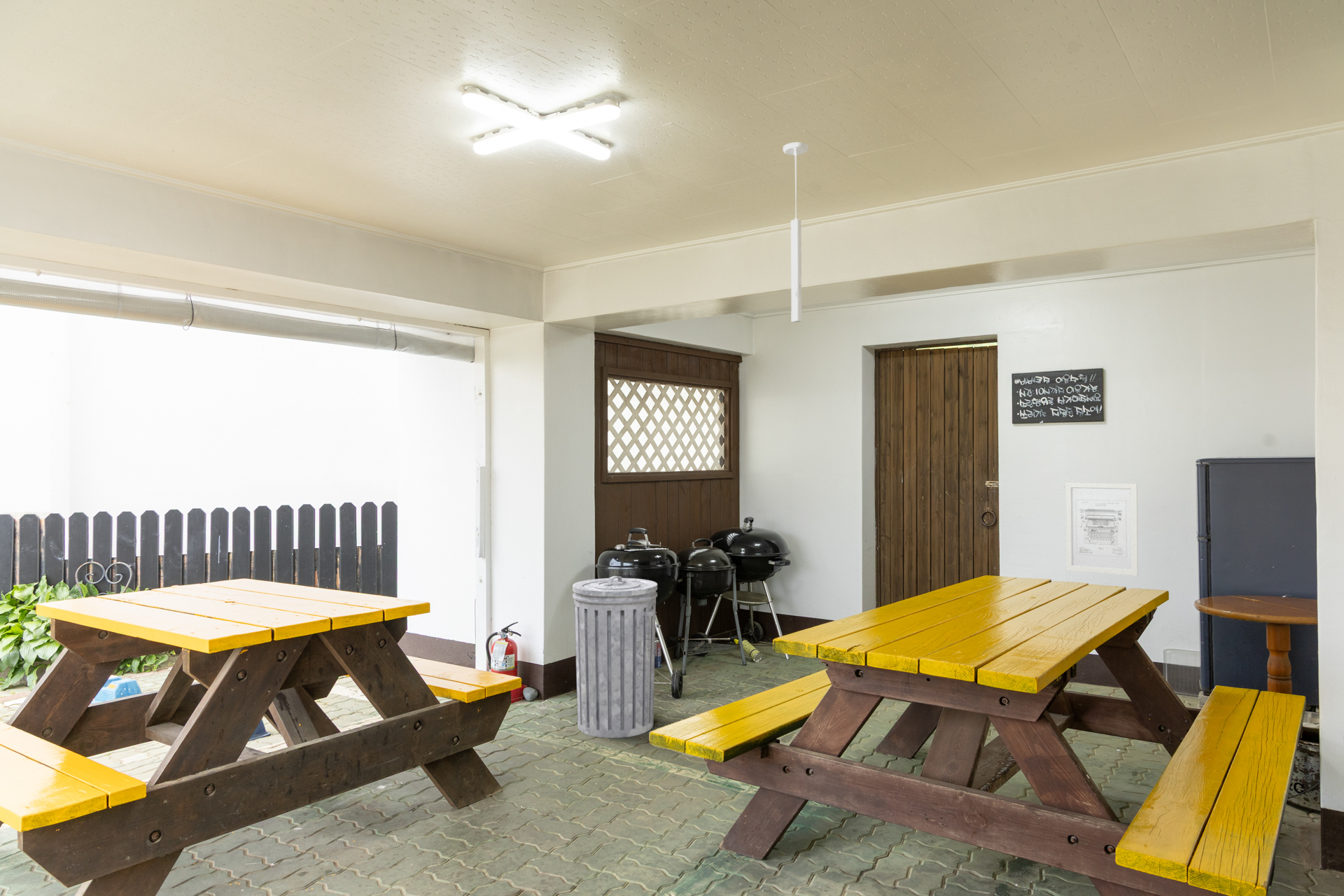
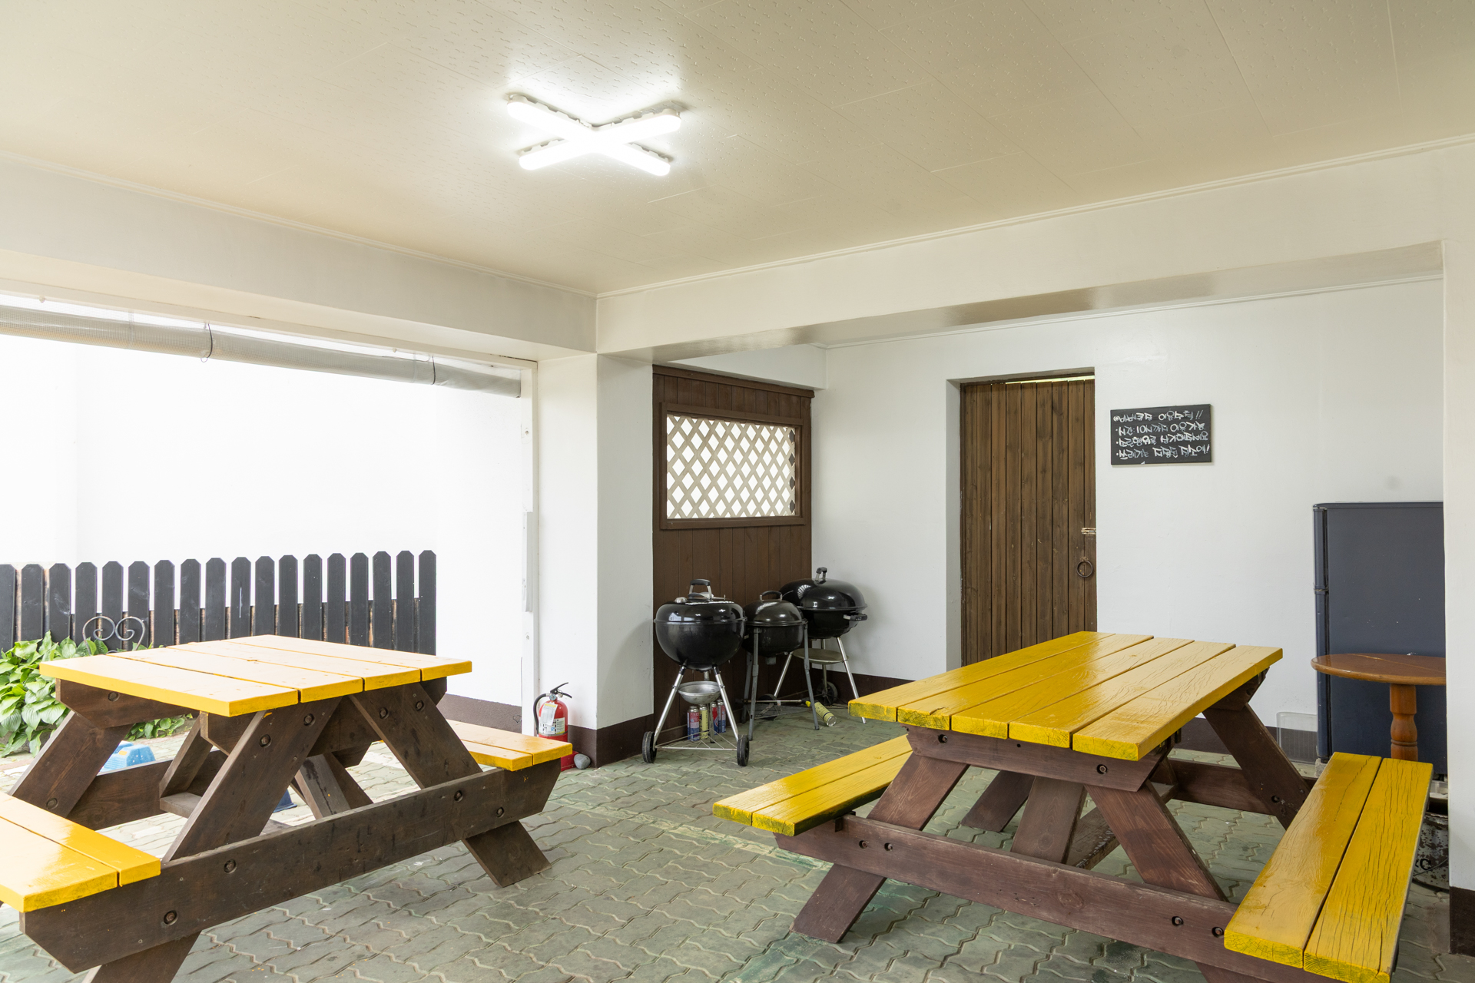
- ceiling light [782,141,809,323]
- trash can [572,575,658,738]
- wall art [1065,482,1139,577]
